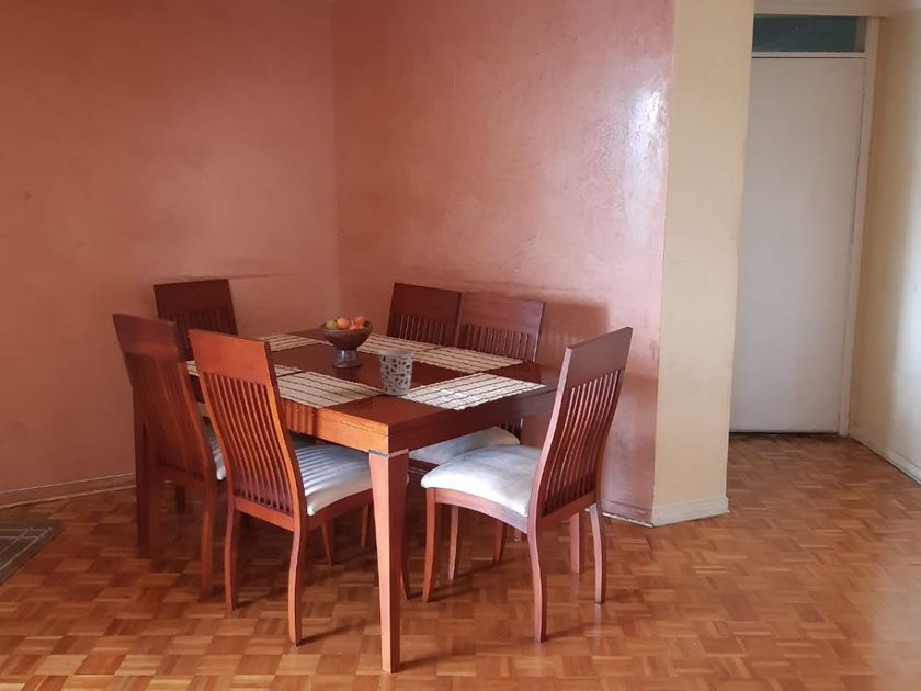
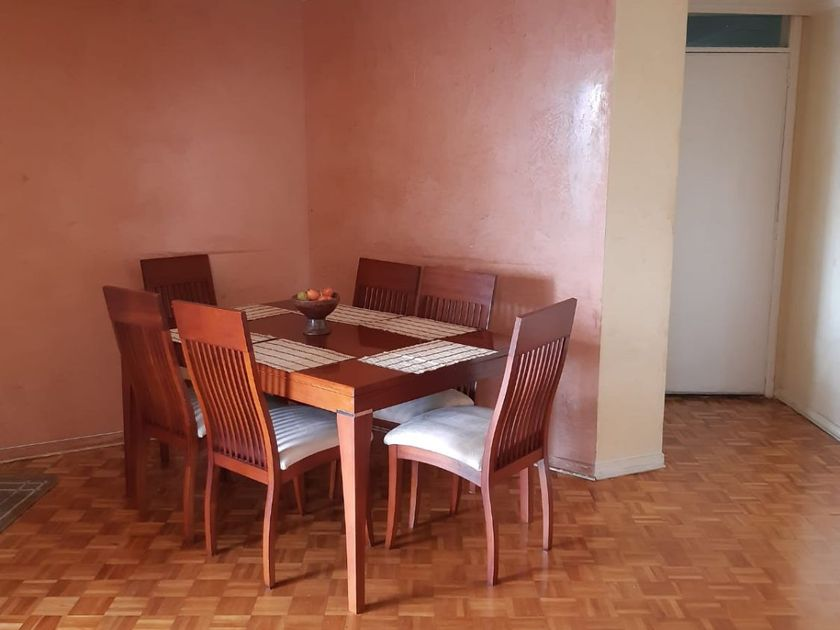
- cup [377,349,416,396]
